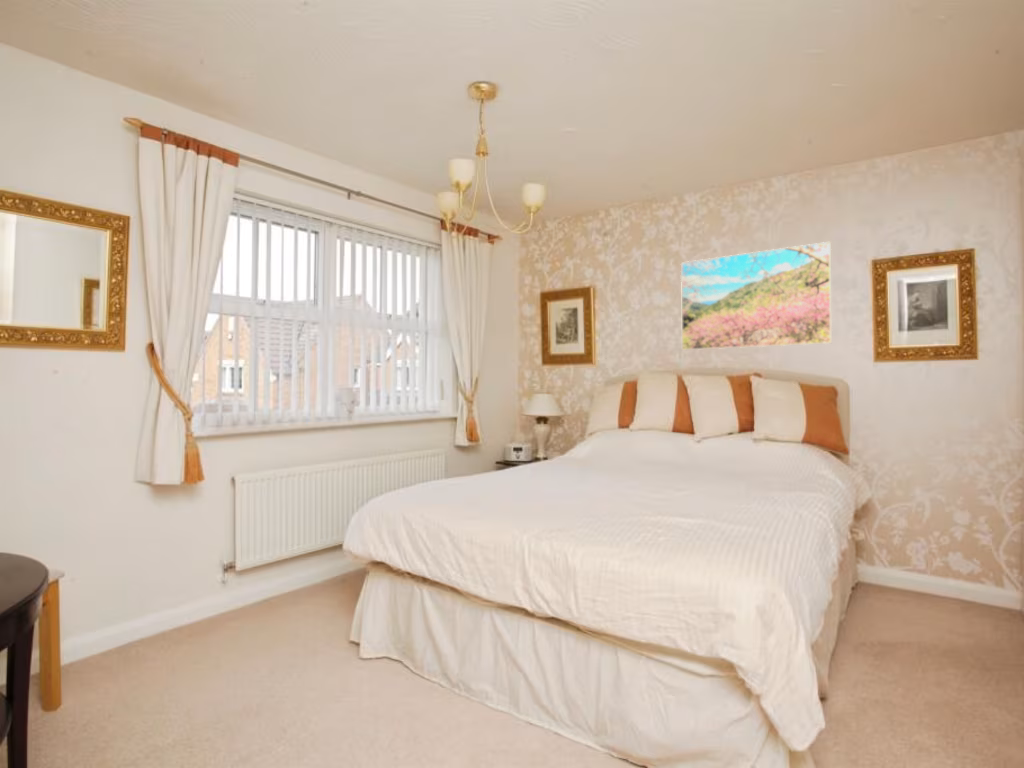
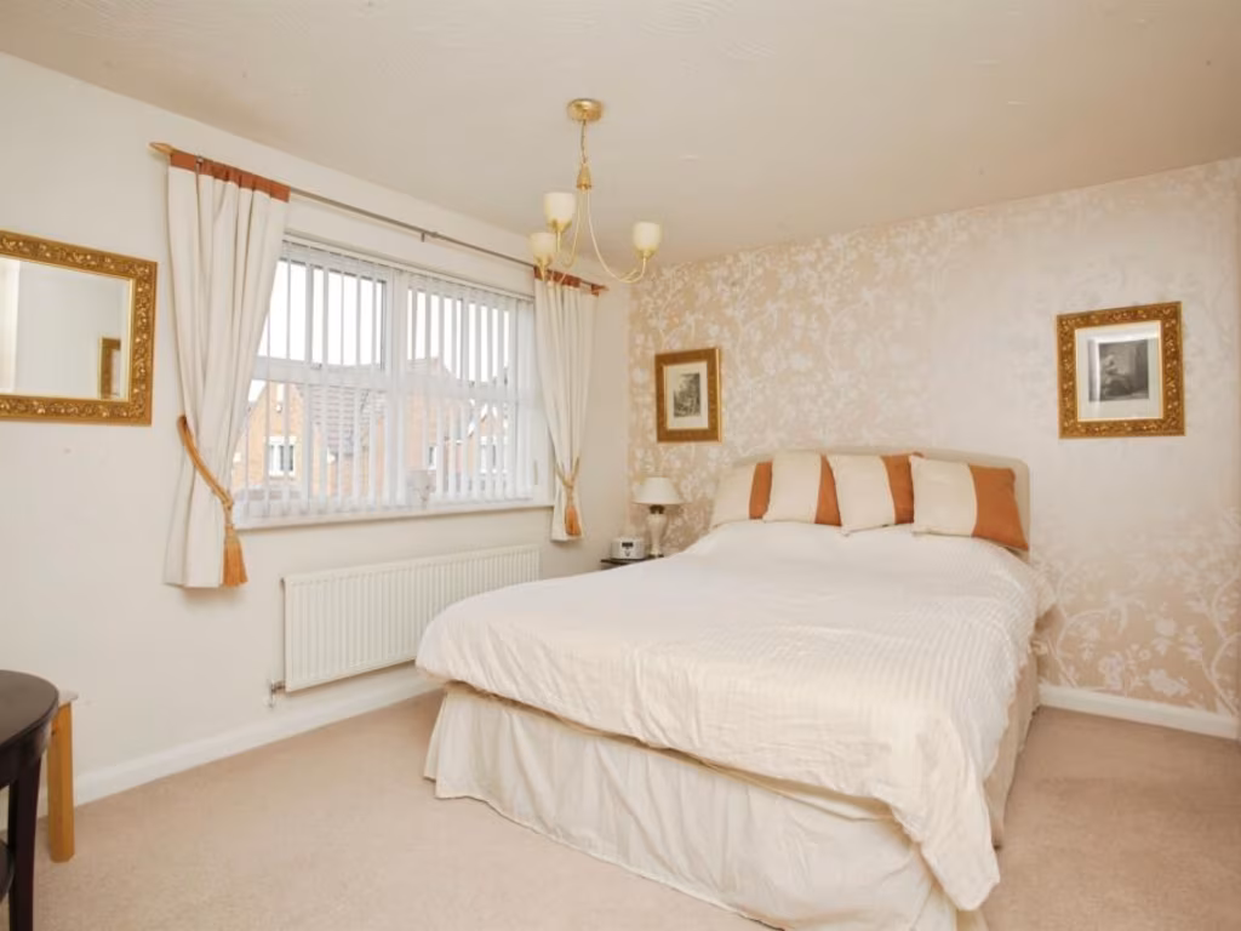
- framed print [680,241,833,351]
